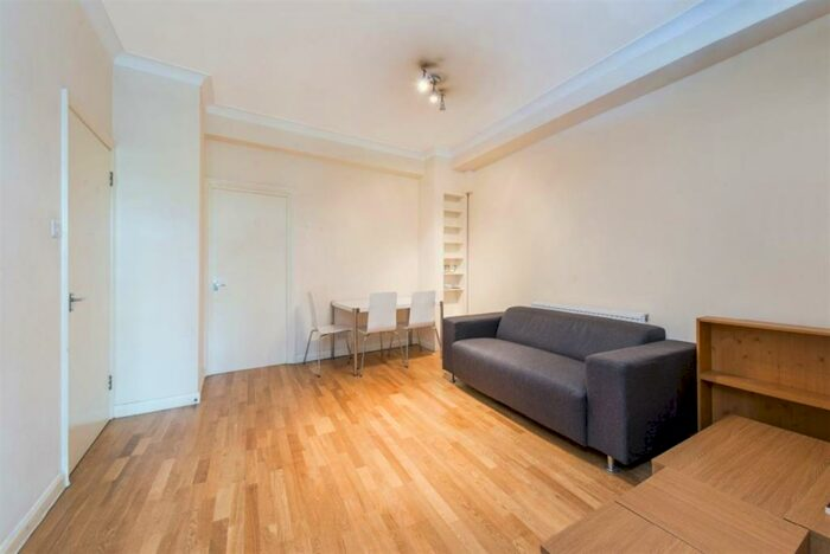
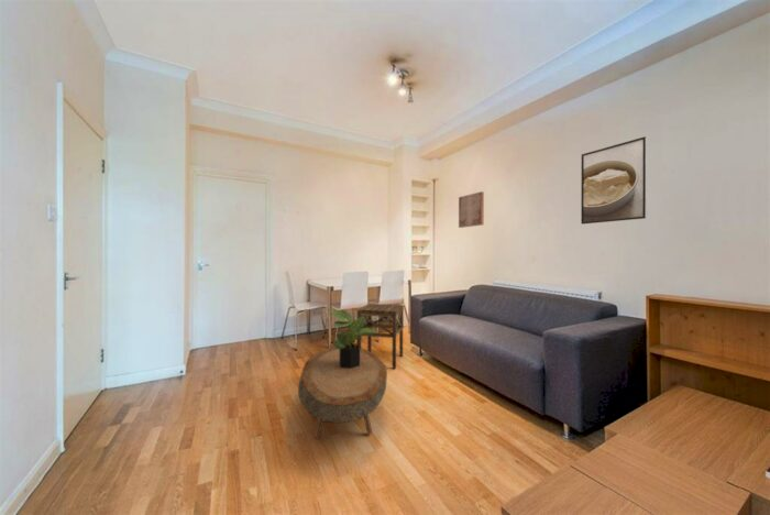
+ side table [356,303,404,370]
+ wall art [458,190,485,229]
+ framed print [580,135,648,226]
+ potted plant [328,308,381,369]
+ coffee table [297,346,388,440]
